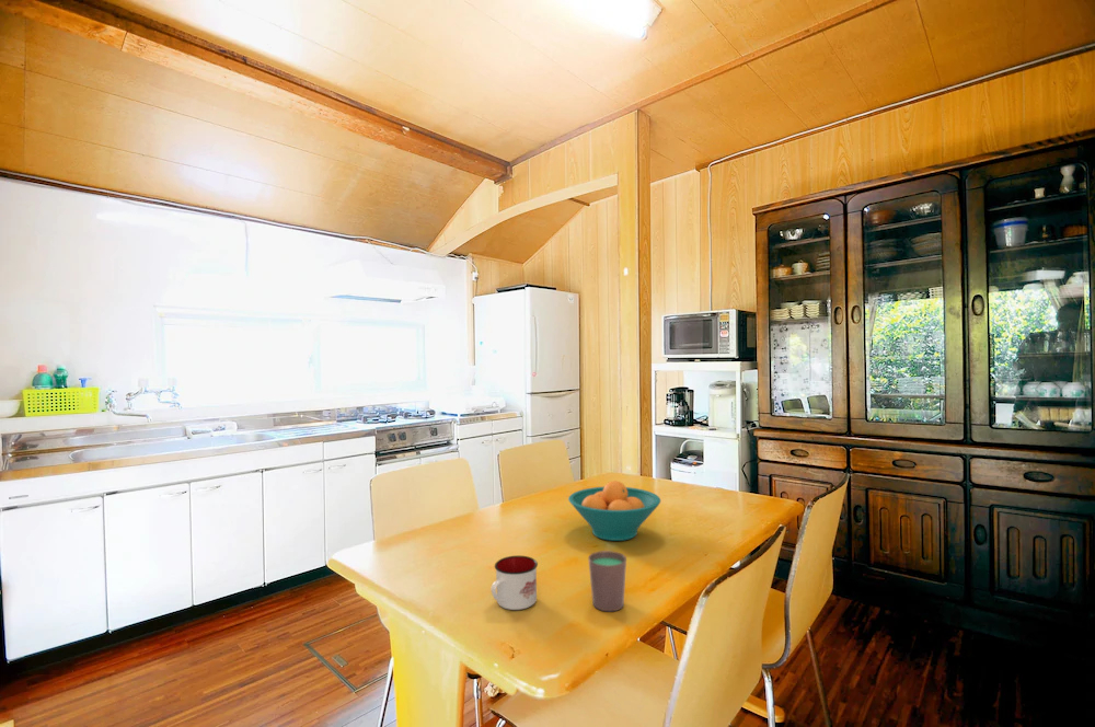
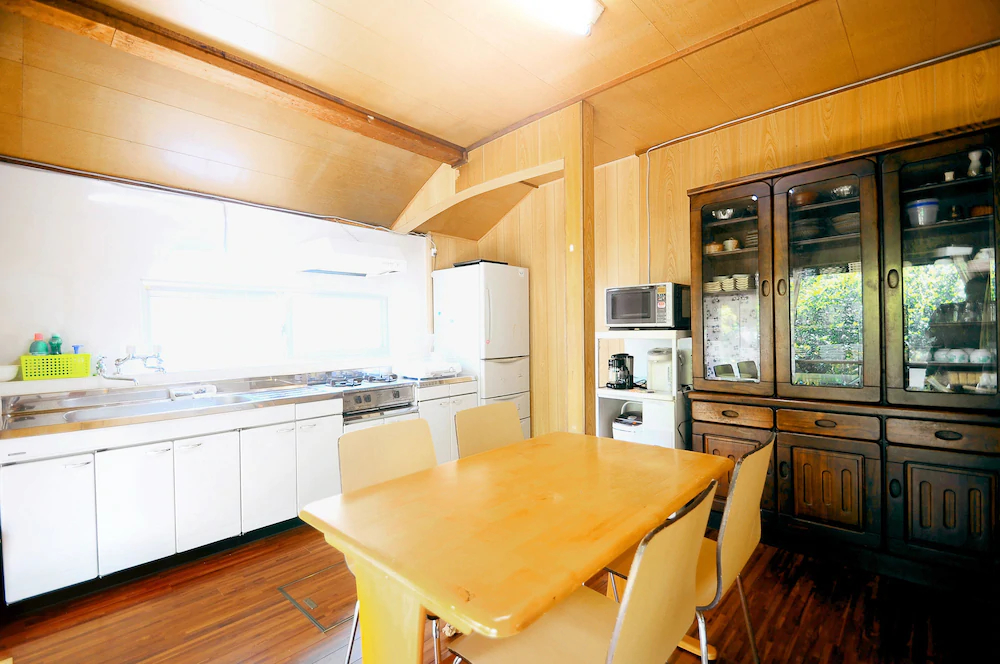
- mug [491,555,539,611]
- fruit bowl [567,480,661,542]
- cup [587,550,627,612]
